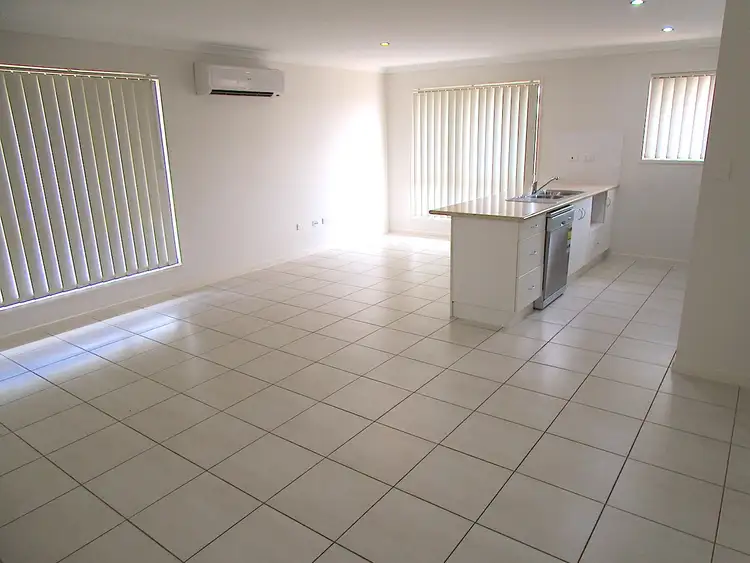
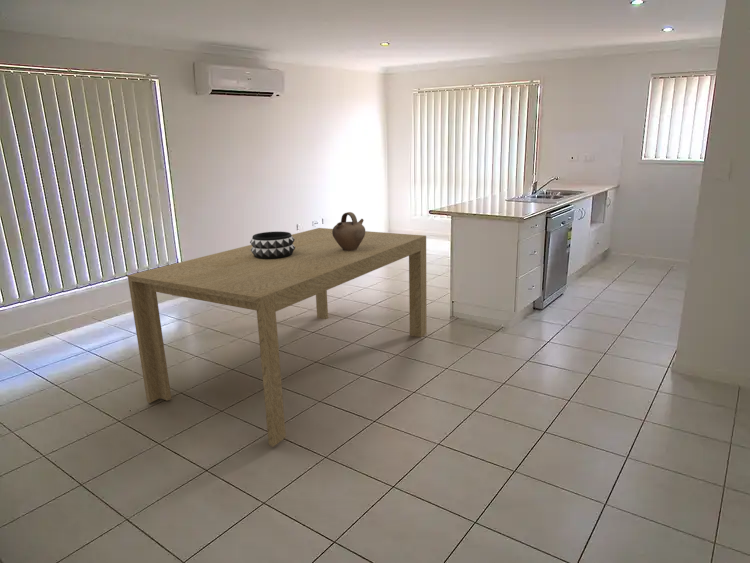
+ decorative bowl [249,231,295,259]
+ dining table [127,227,428,447]
+ jug [332,211,366,251]
